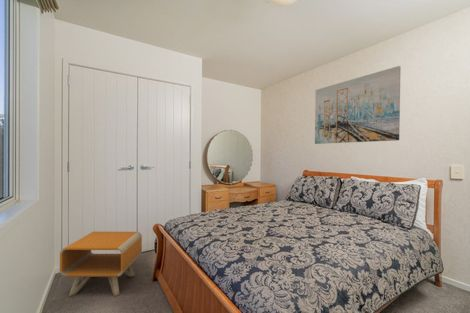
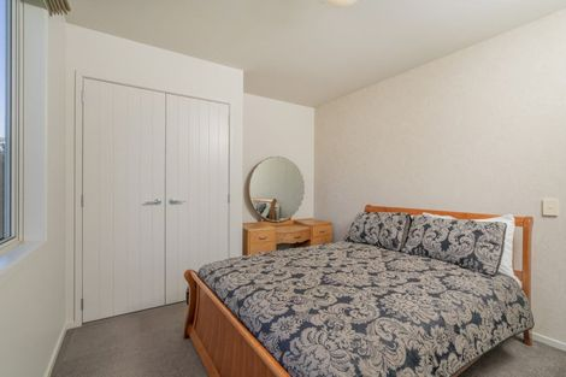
- wall art [314,65,402,145]
- nightstand [59,231,143,297]
